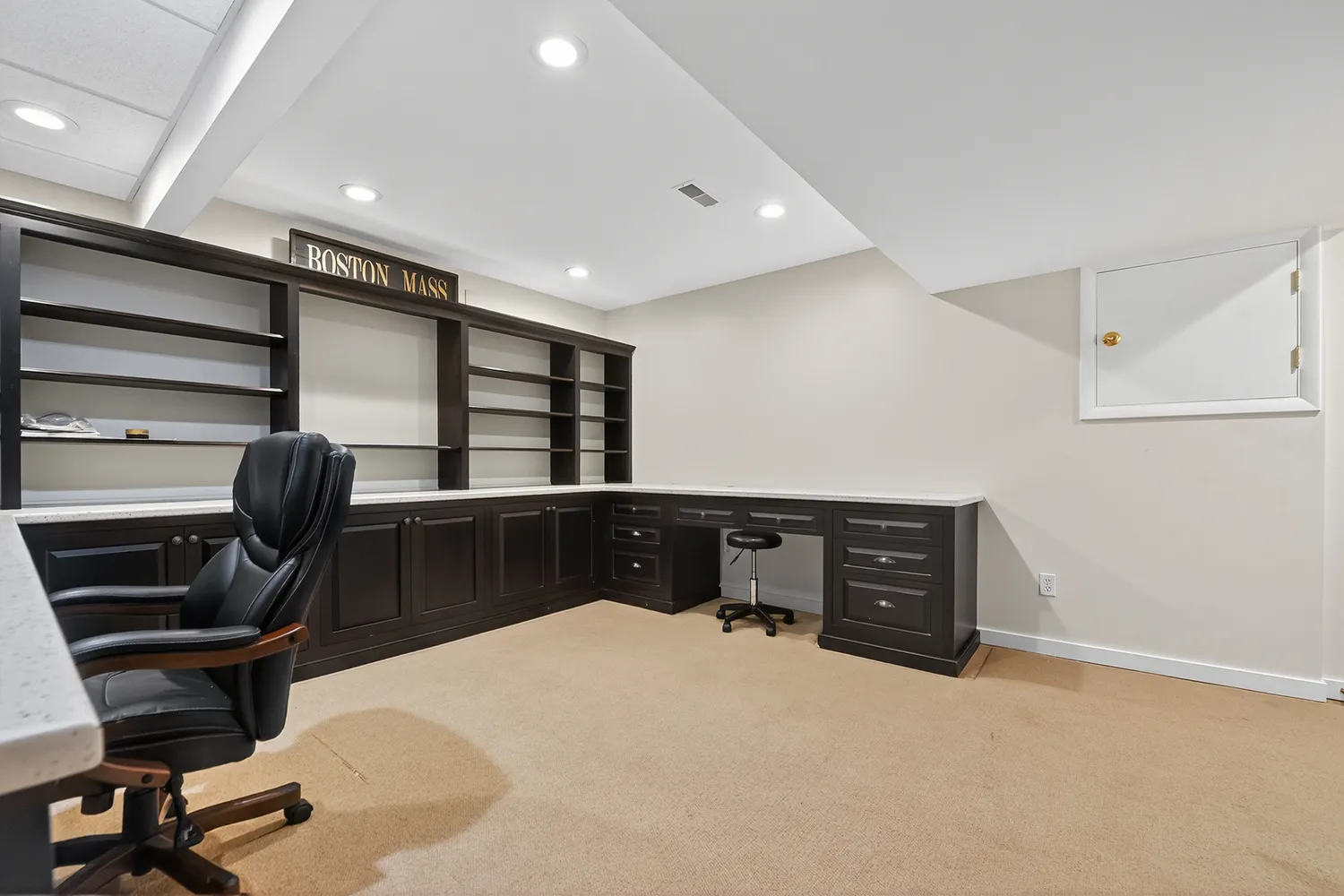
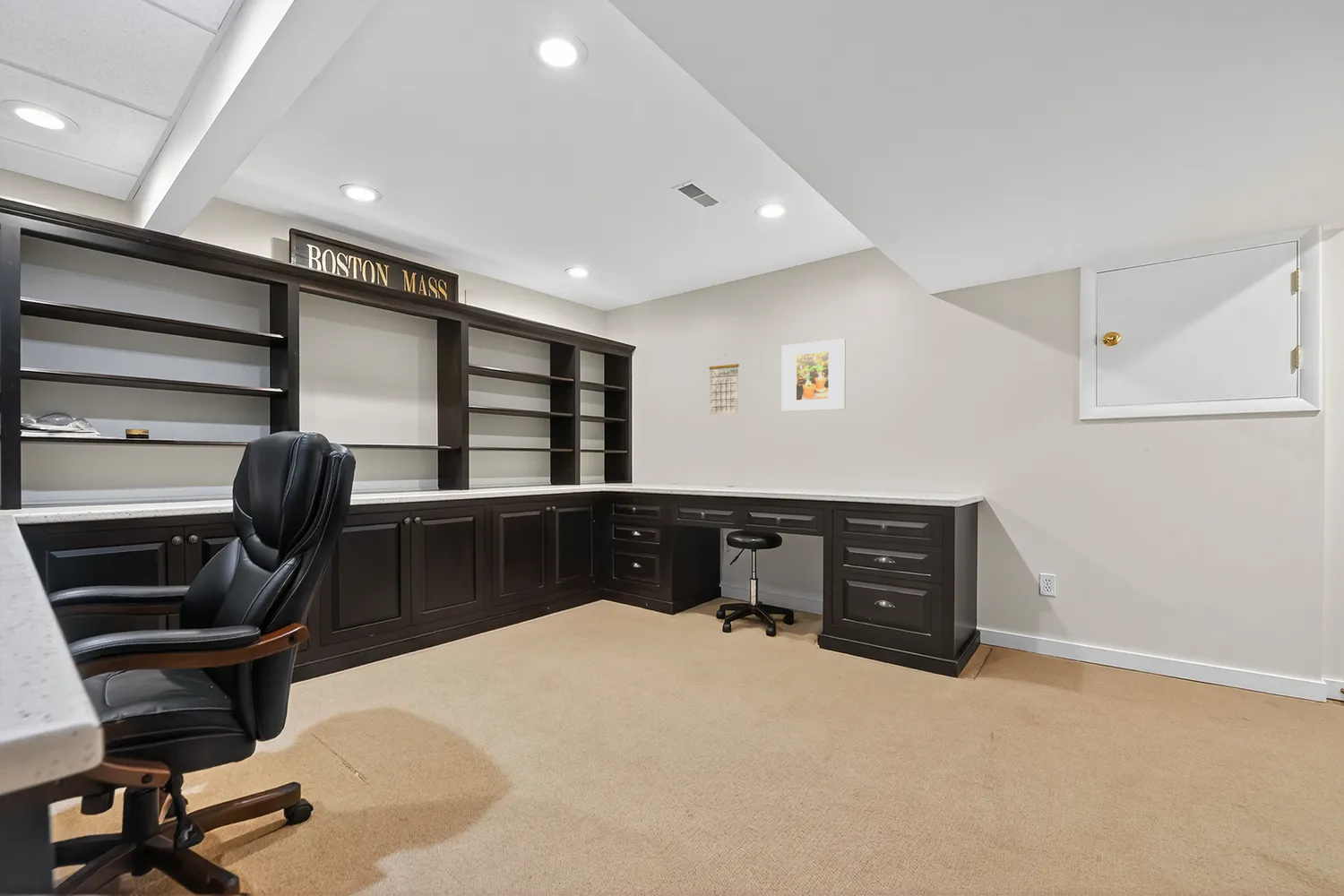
+ calendar [708,354,740,415]
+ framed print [780,338,847,412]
